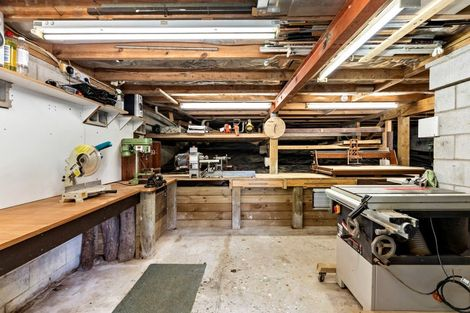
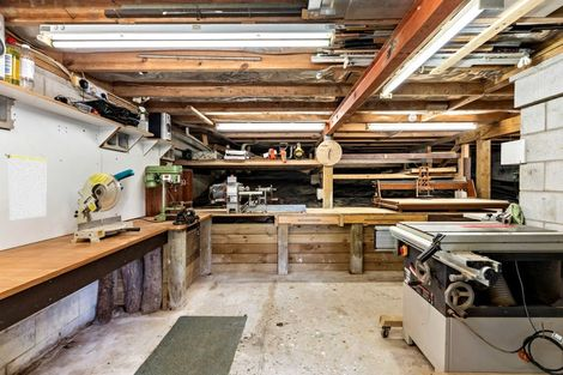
+ calendar [6,141,49,222]
